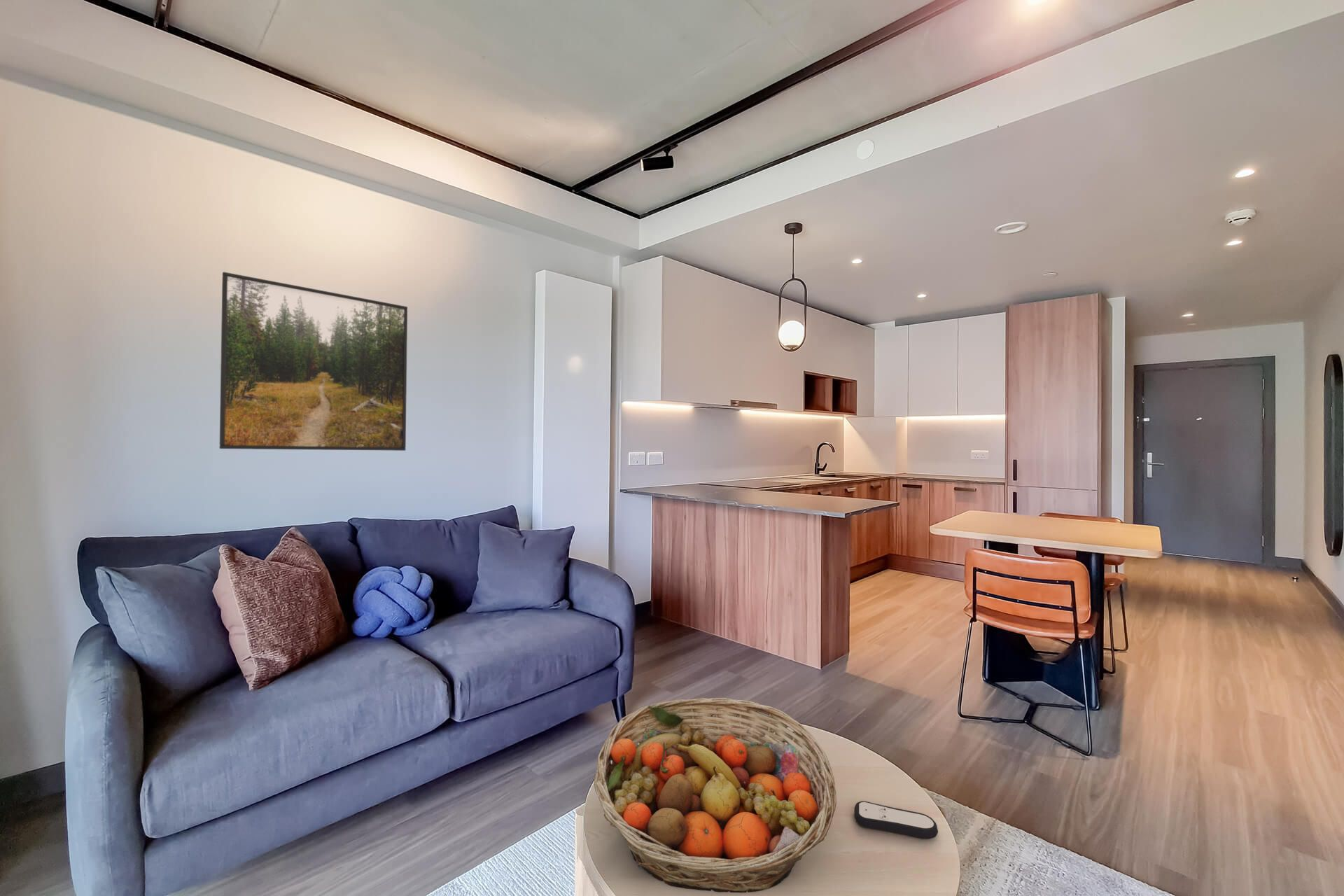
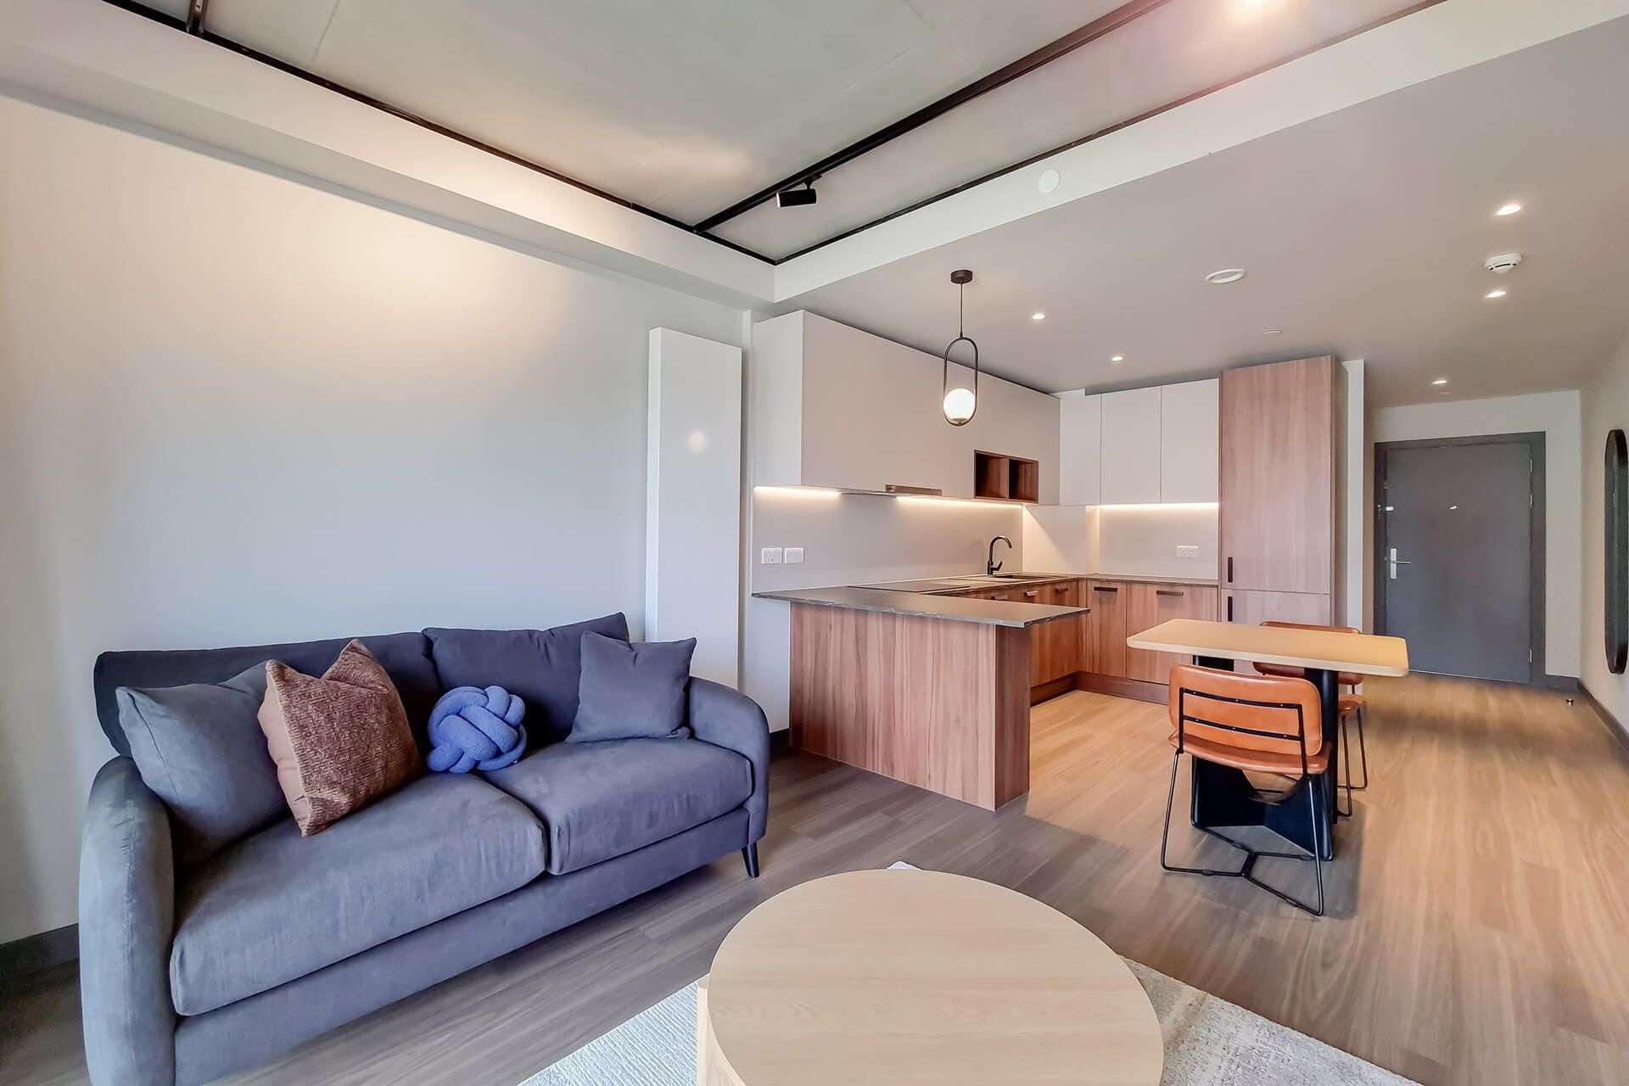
- fruit basket [594,696,837,893]
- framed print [218,271,408,451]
- remote control [853,800,939,839]
